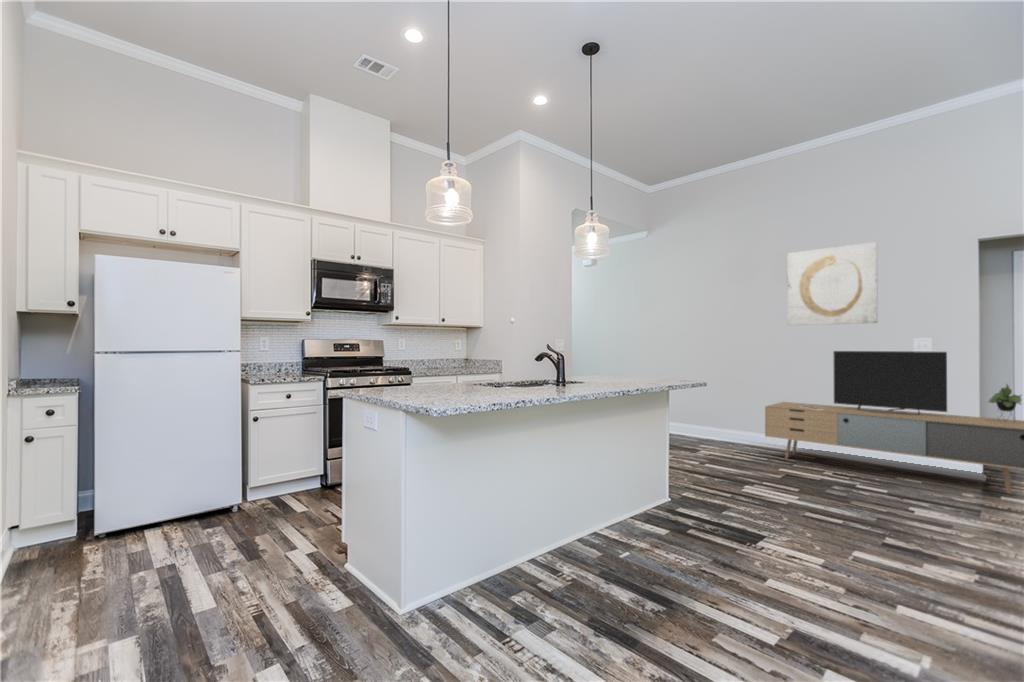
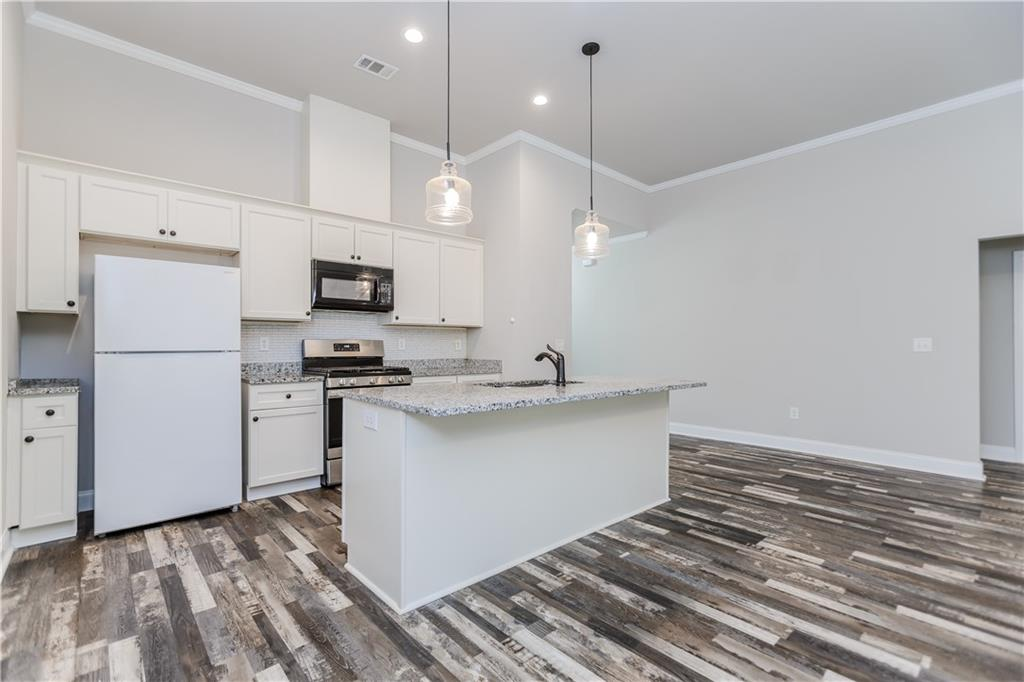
- wall art [786,241,879,326]
- media console [764,350,1024,495]
